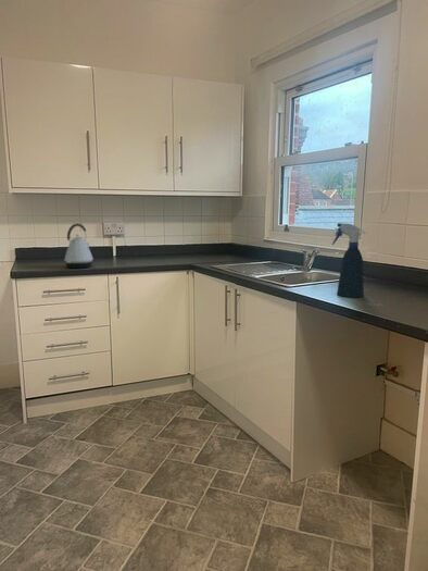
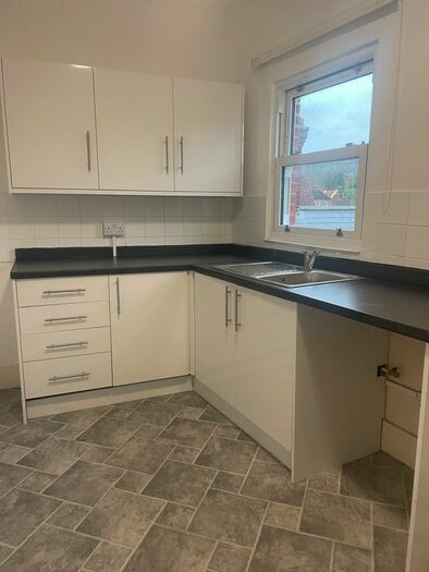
- kettle [63,223,95,270]
- spray bottle [331,222,366,298]
